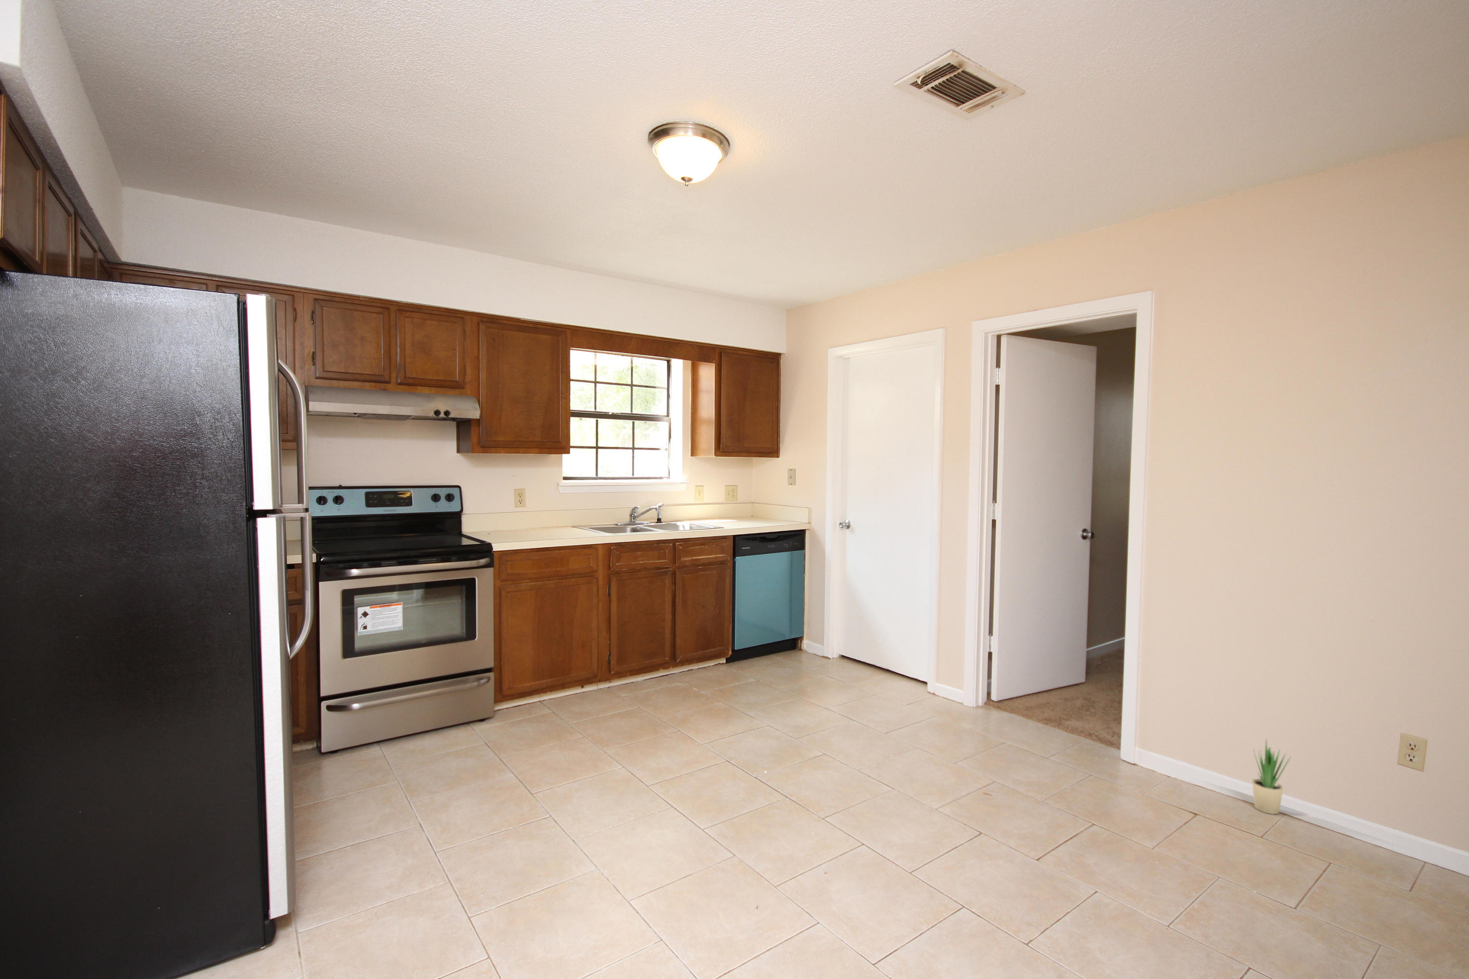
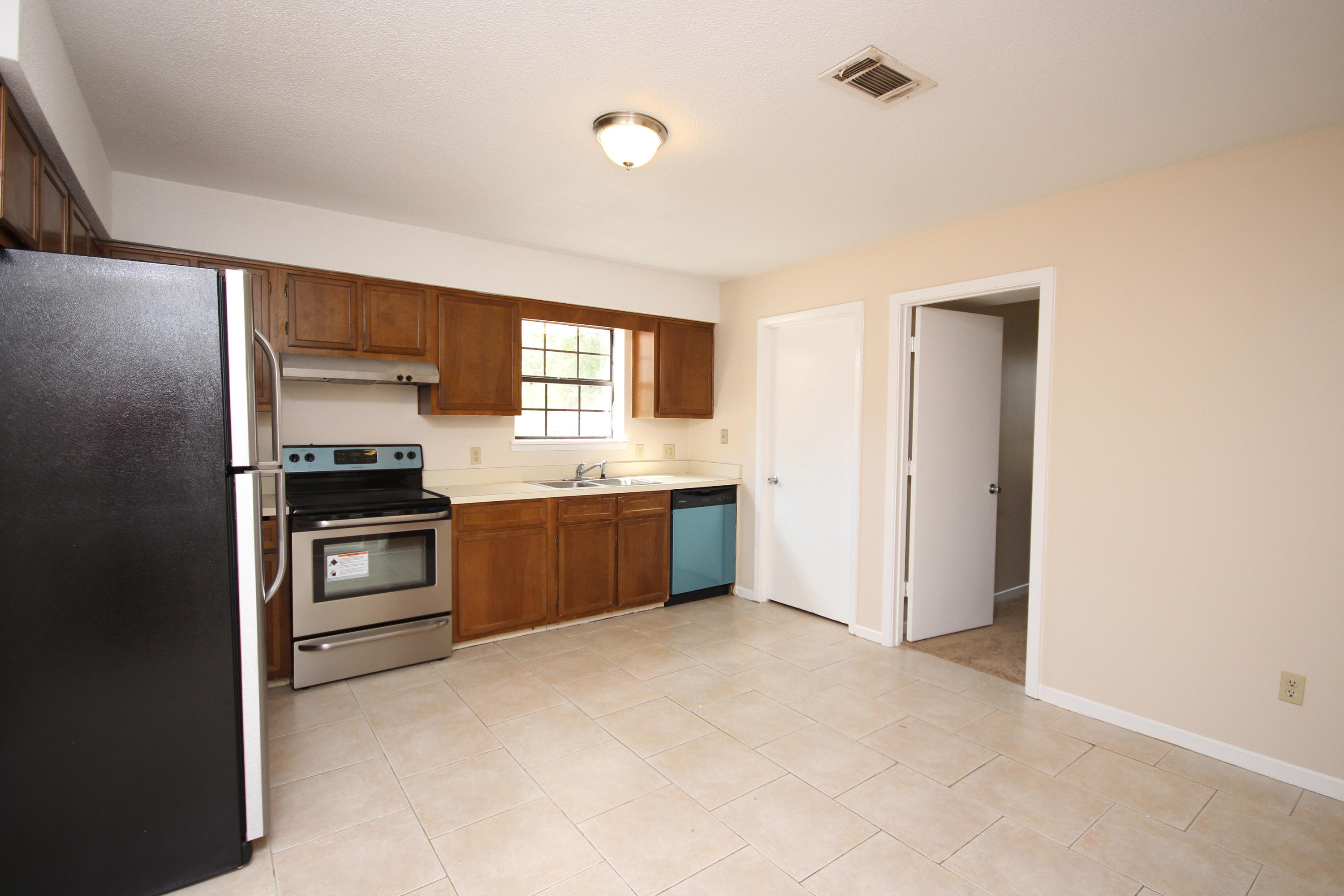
- potted plant [1251,739,1292,815]
